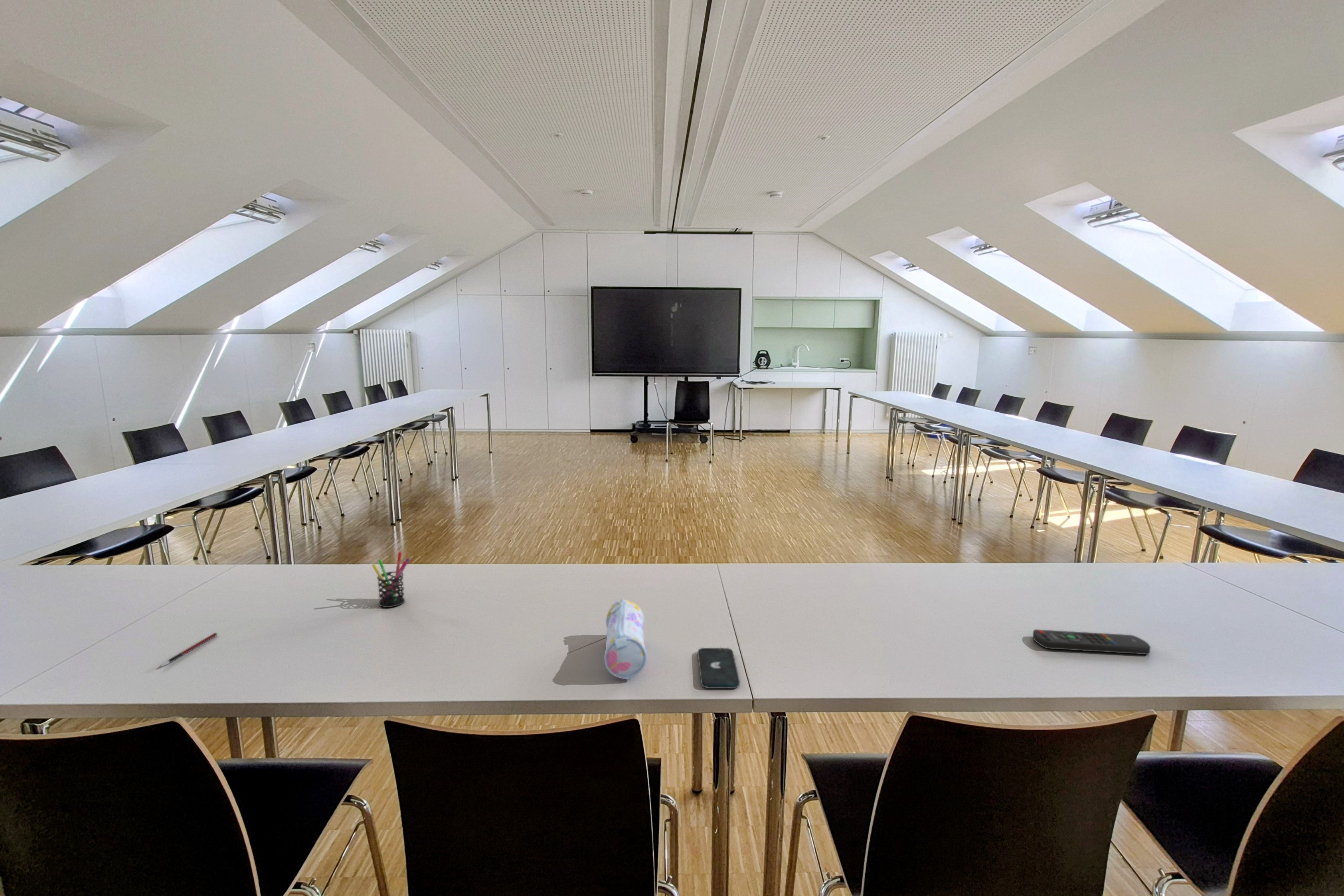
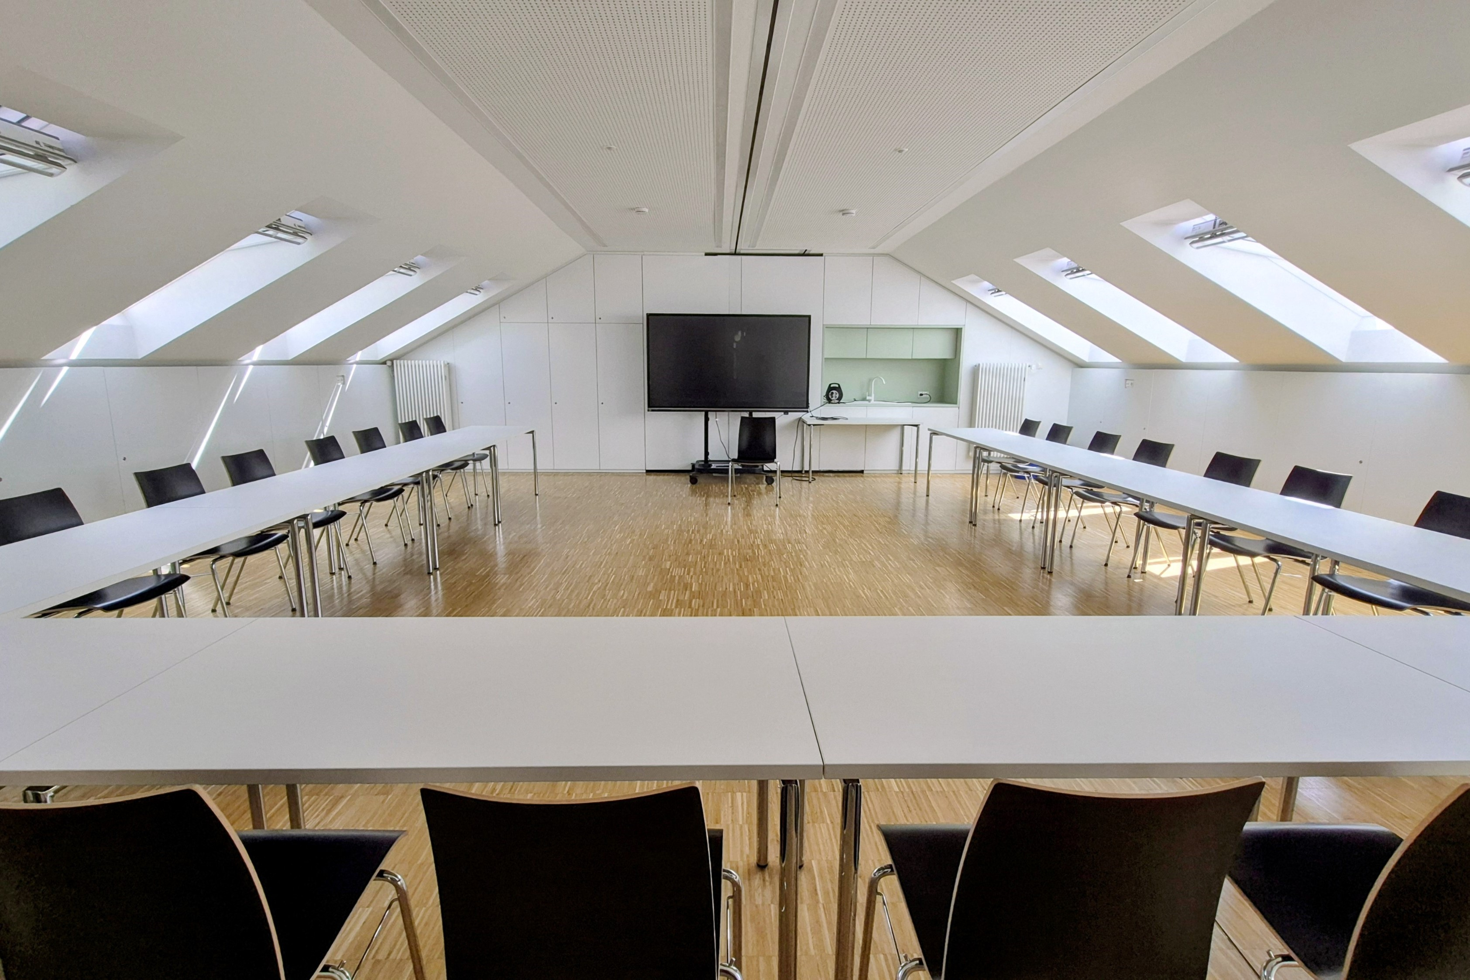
- pen [160,632,218,667]
- pen holder [372,552,410,608]
- pencil case [604,599,648,680]
- remote control [1032,629,1151,655]
- smartphone [697,647,740,688]
